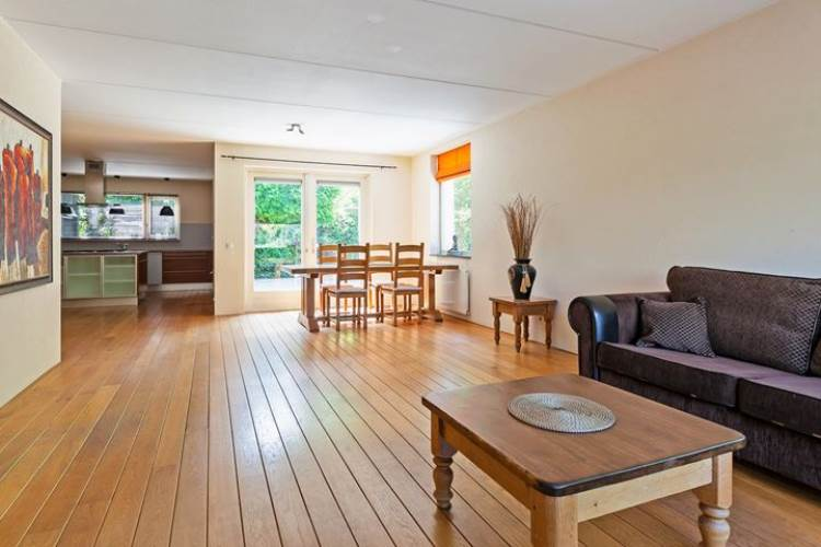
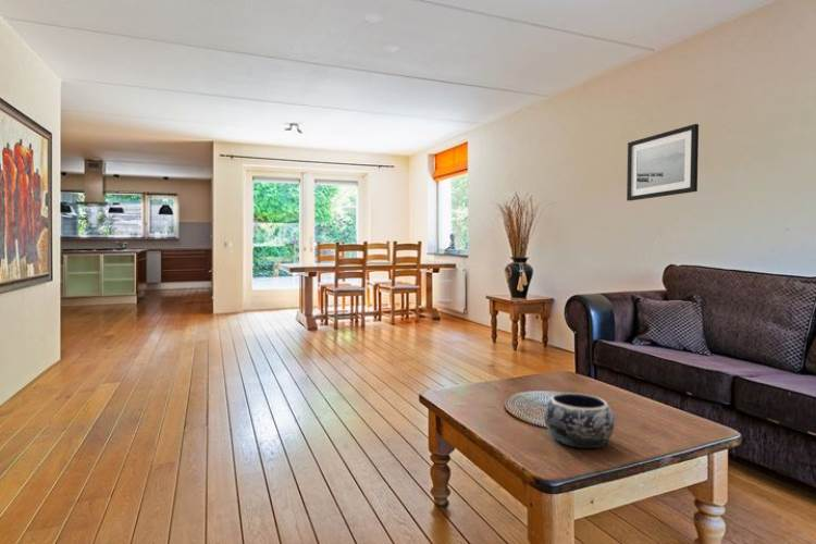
+ decorative bowl [543,392,616,449]
+ wall art [626,123,700,202]
